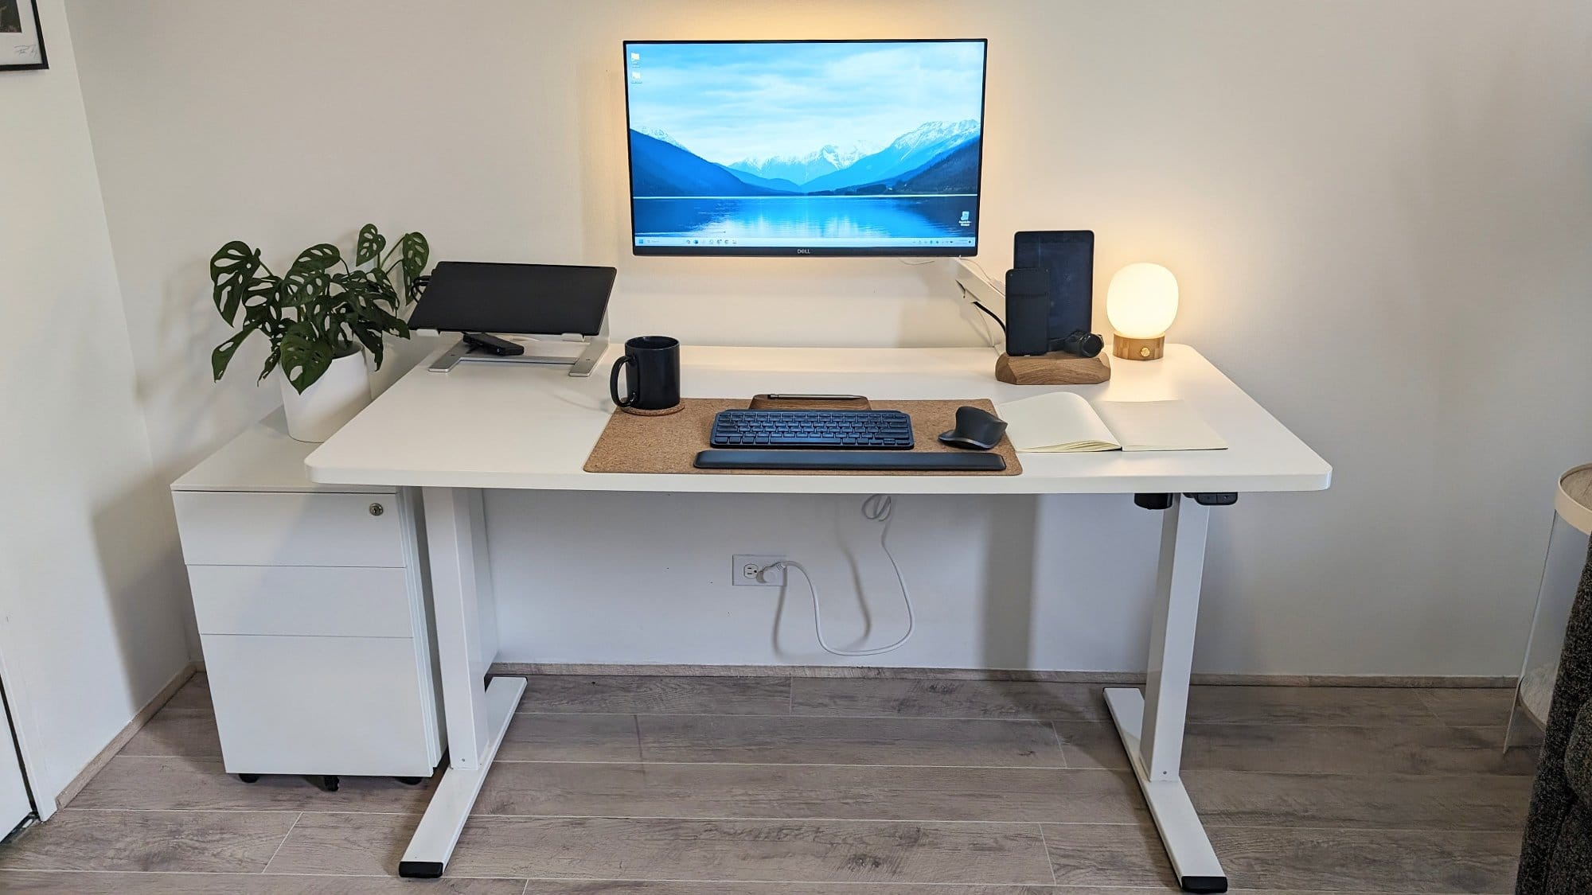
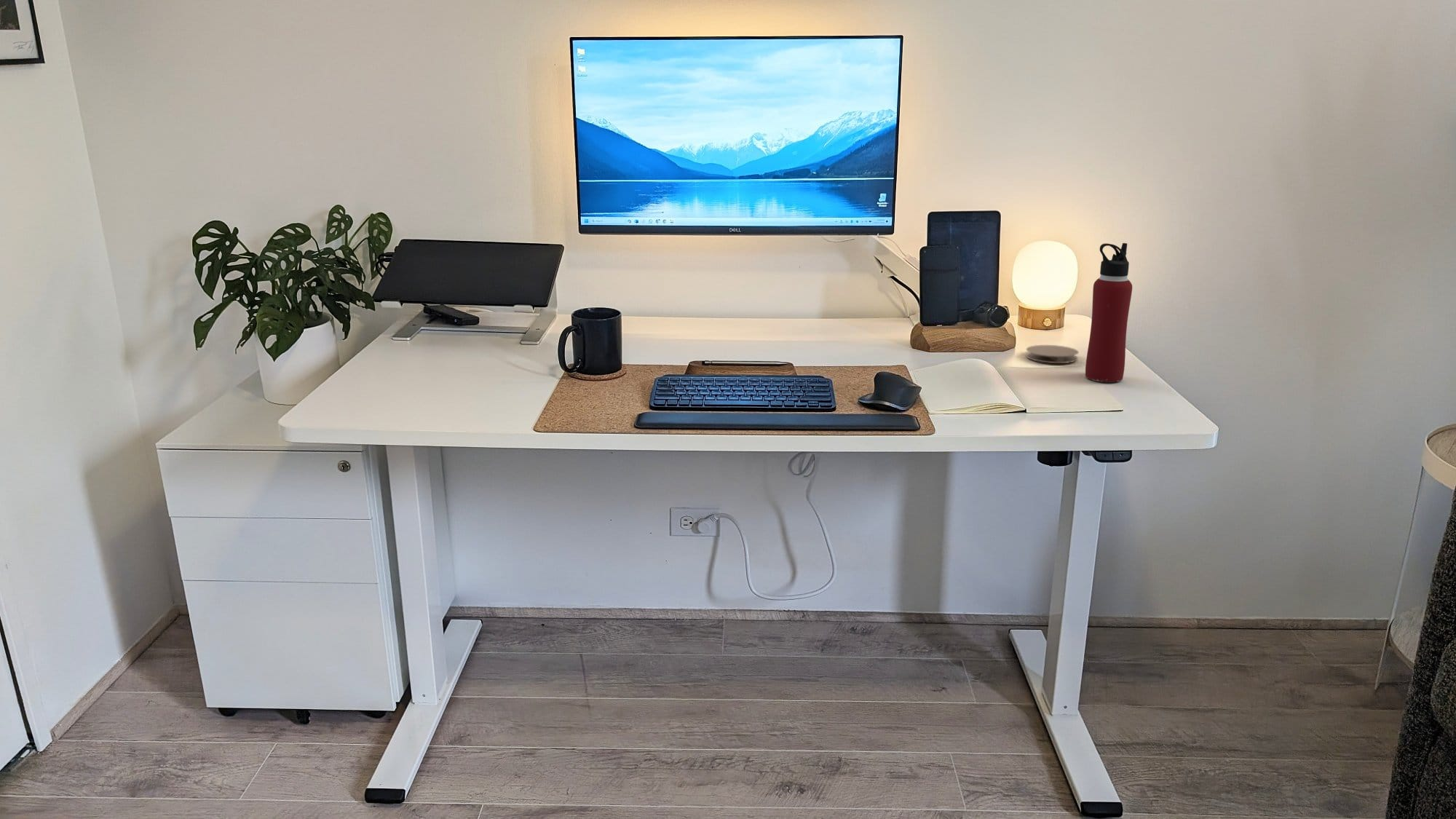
+ water bottle [1085,242,1133,383]
+ coaster [1025,344,1080,364]
